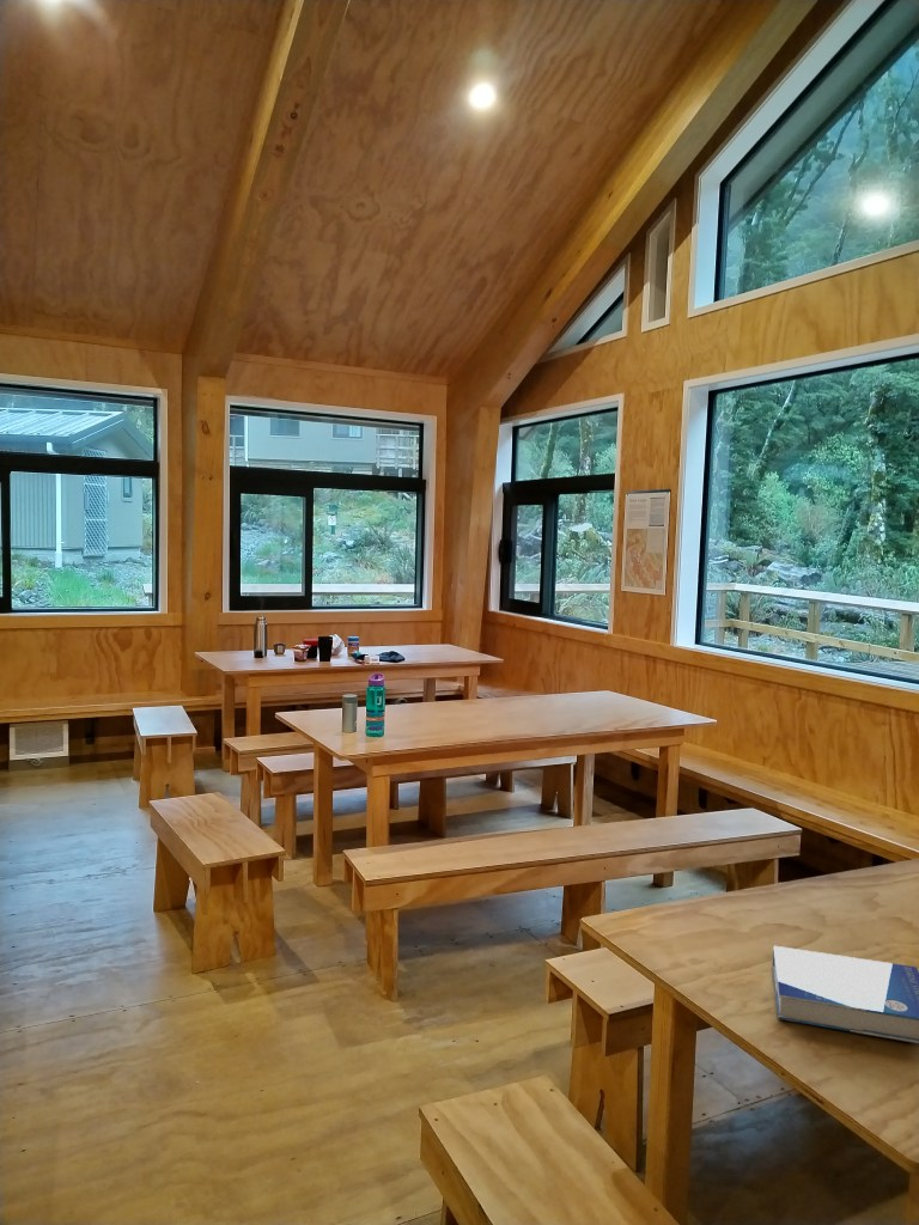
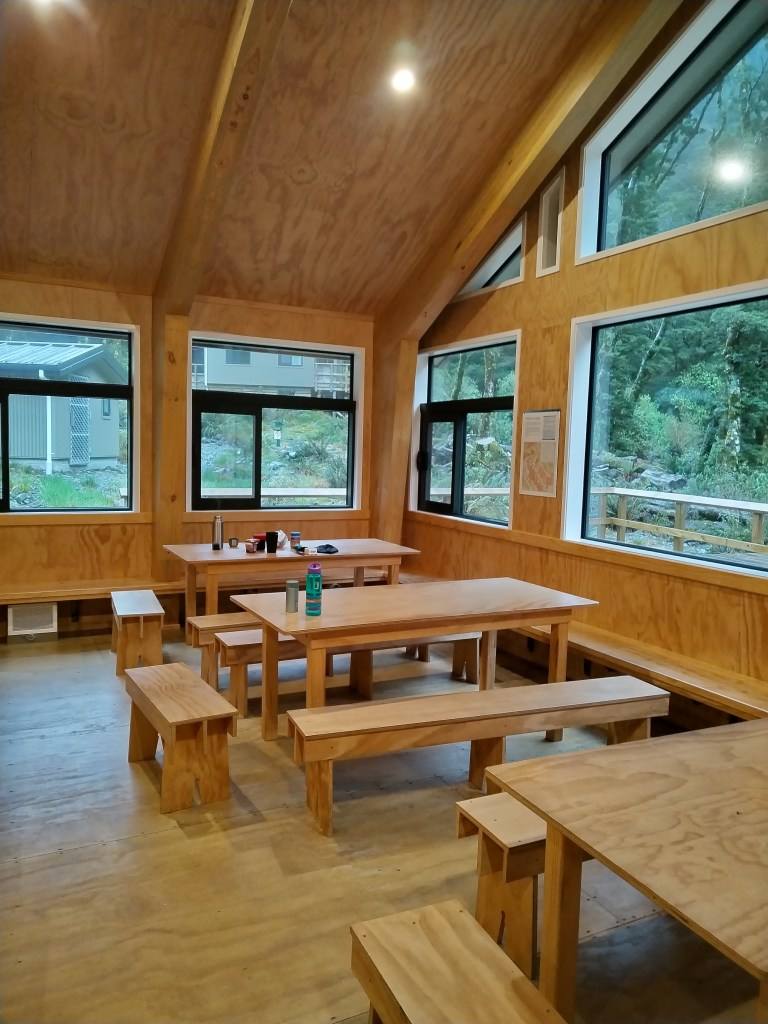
- book [772,945,919,1044]
